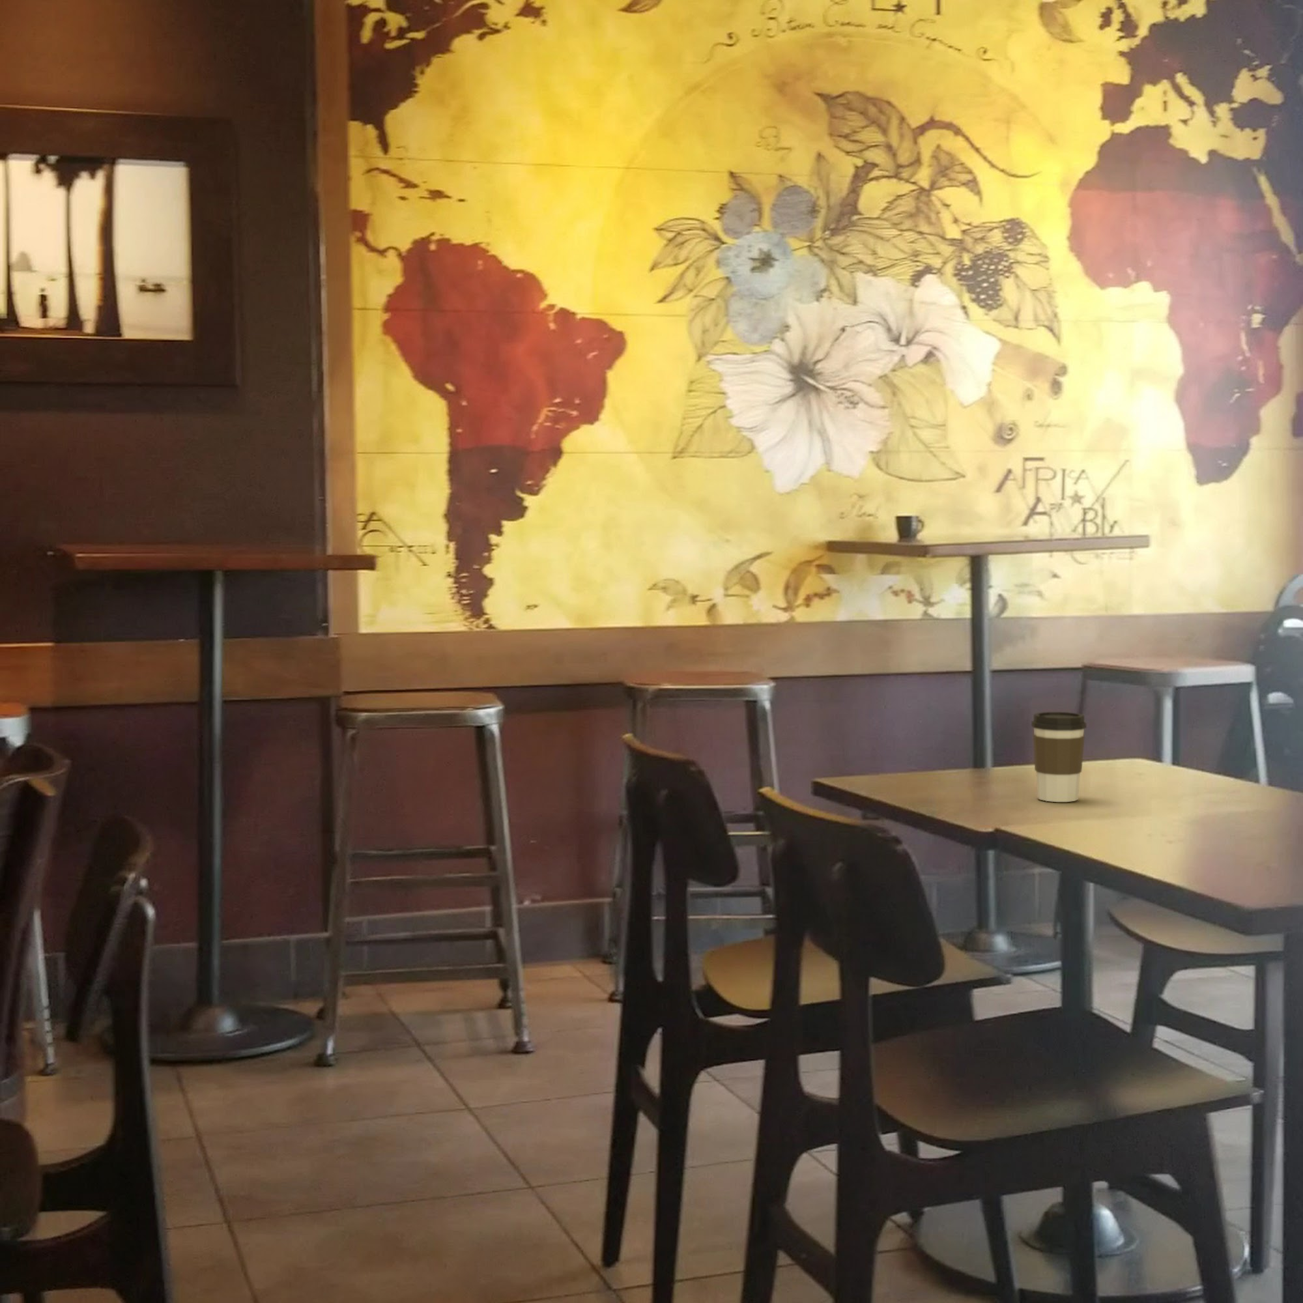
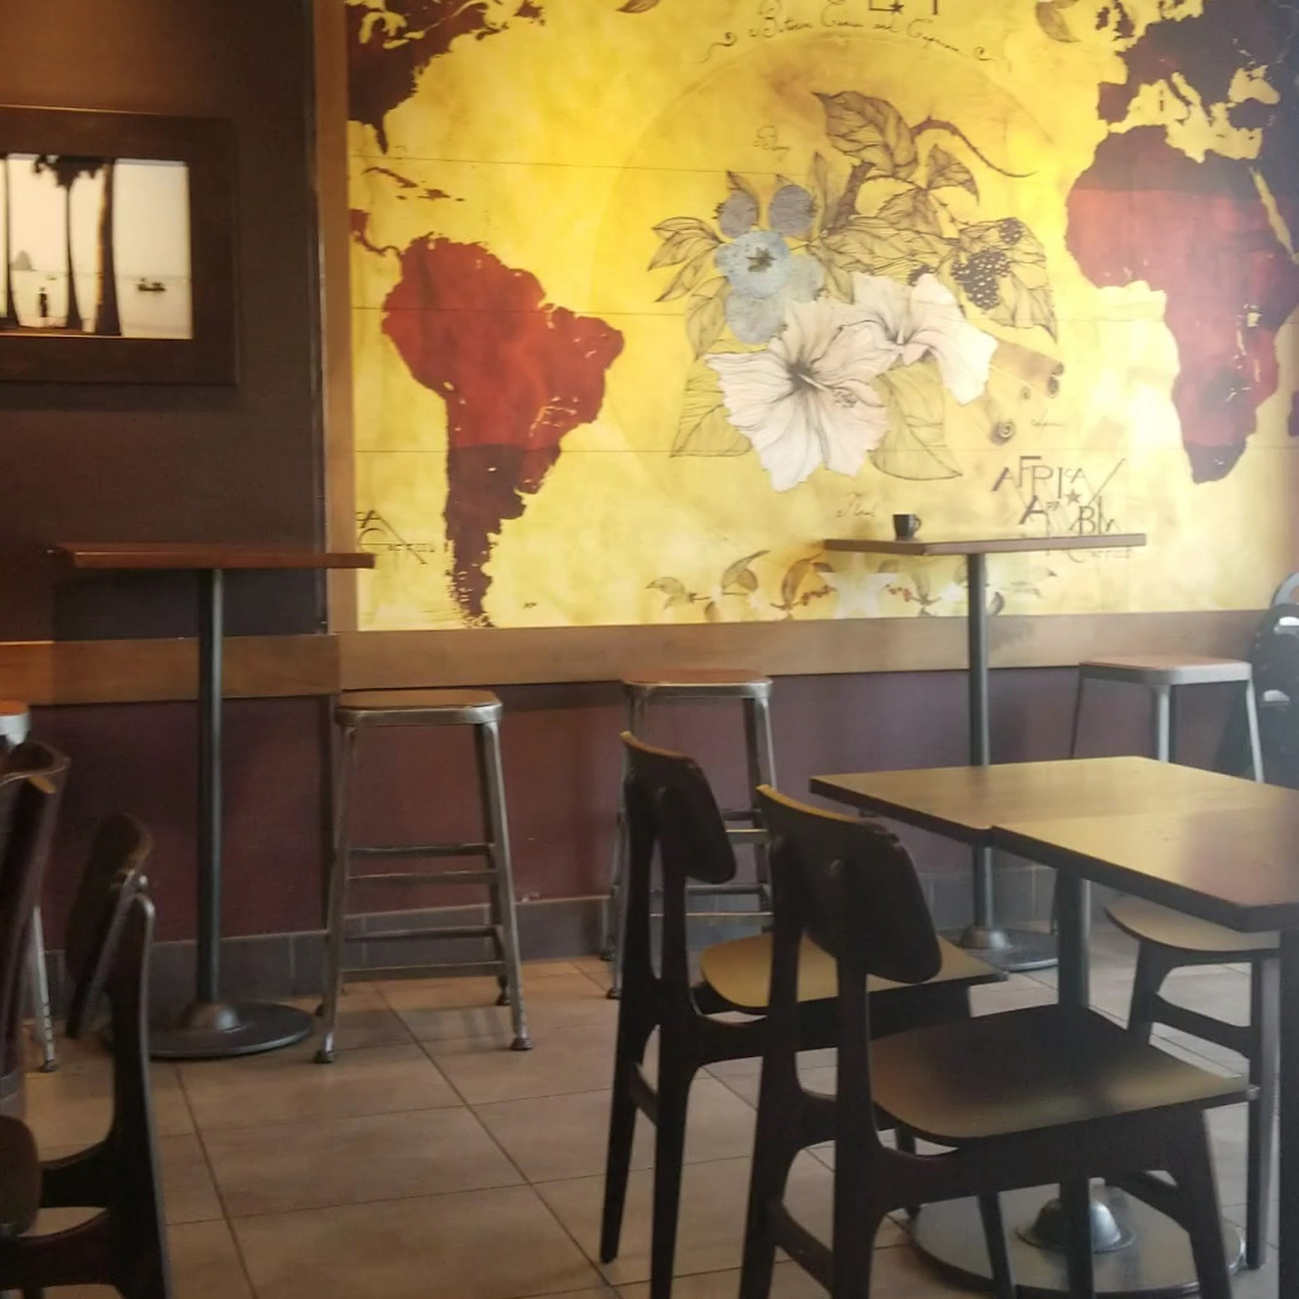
- coffee cup [1031,711,1087,803]
